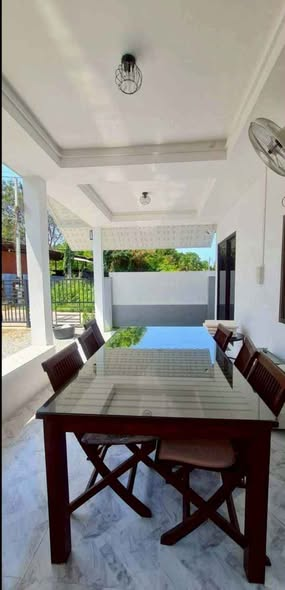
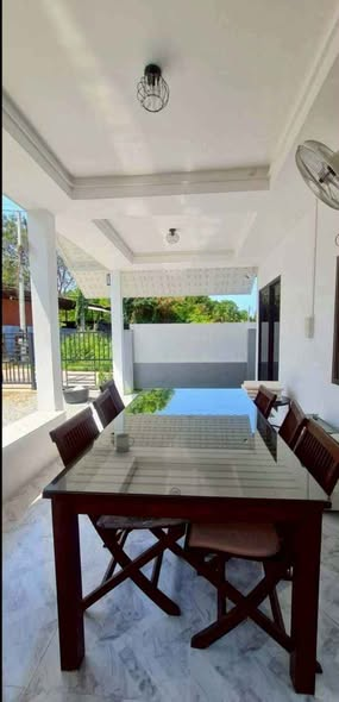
+ cup [114,432,136,453]
